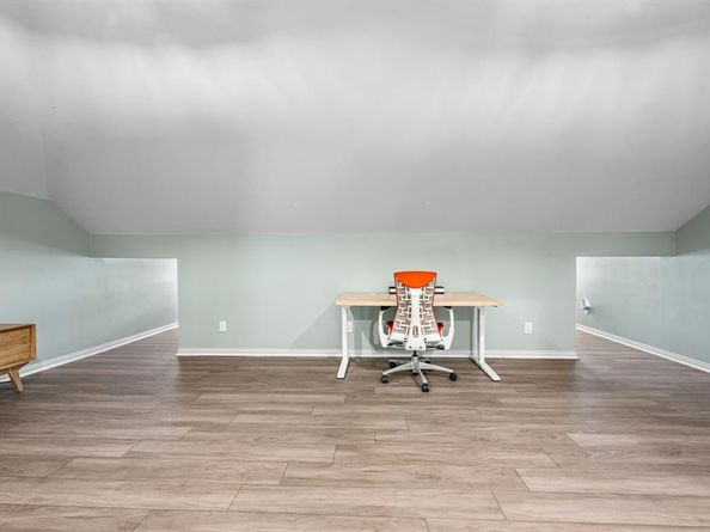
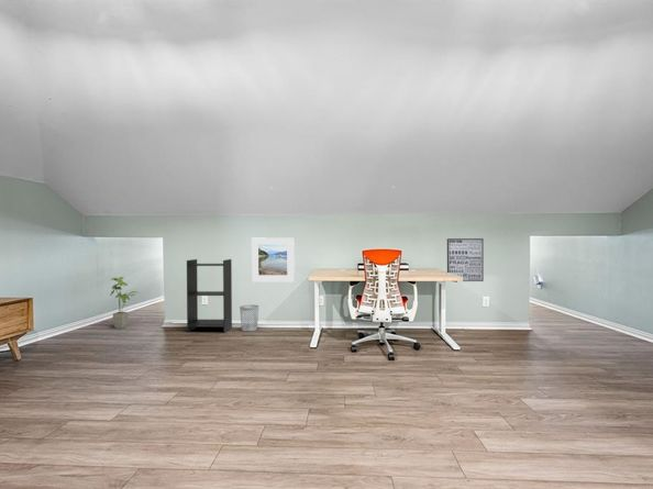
+ house plant [109,276,141,330]
+ wall art [446,237,485,282]
+ wastebasket [239,303,261,332]
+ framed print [251,236,296,282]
+ bookshelf [186,258,233,334]
